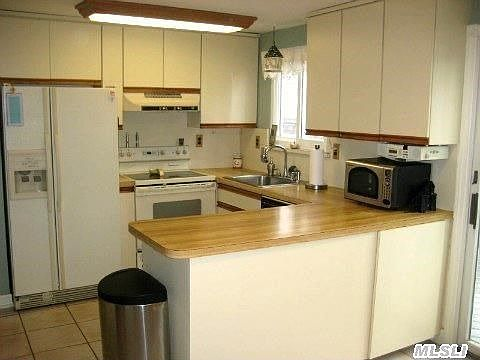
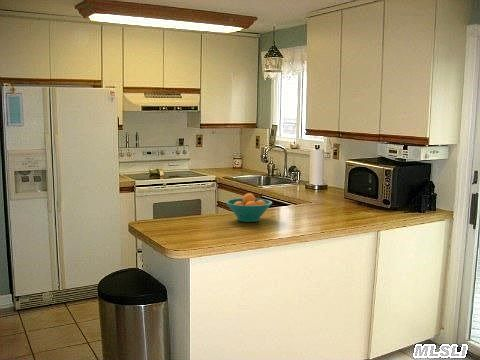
+ fruit bowl [225,192,273,223]
